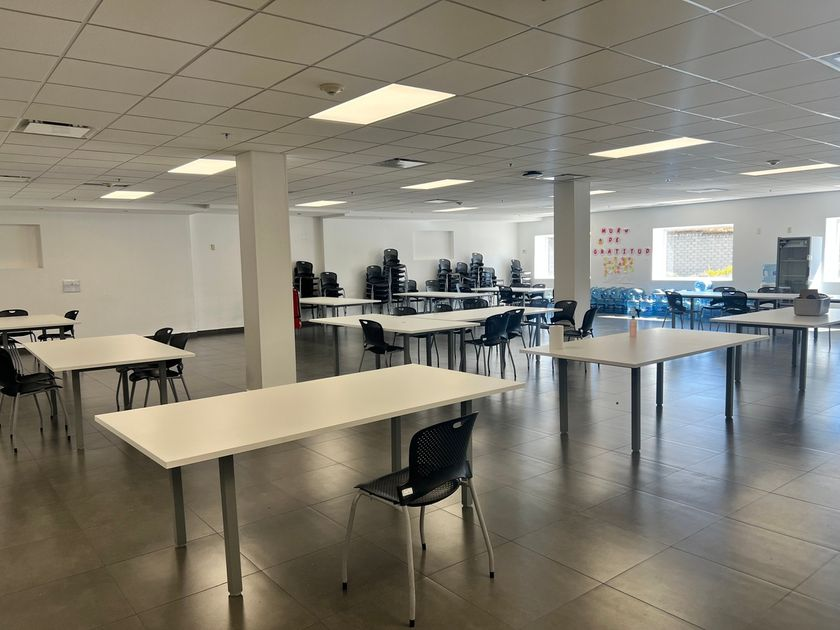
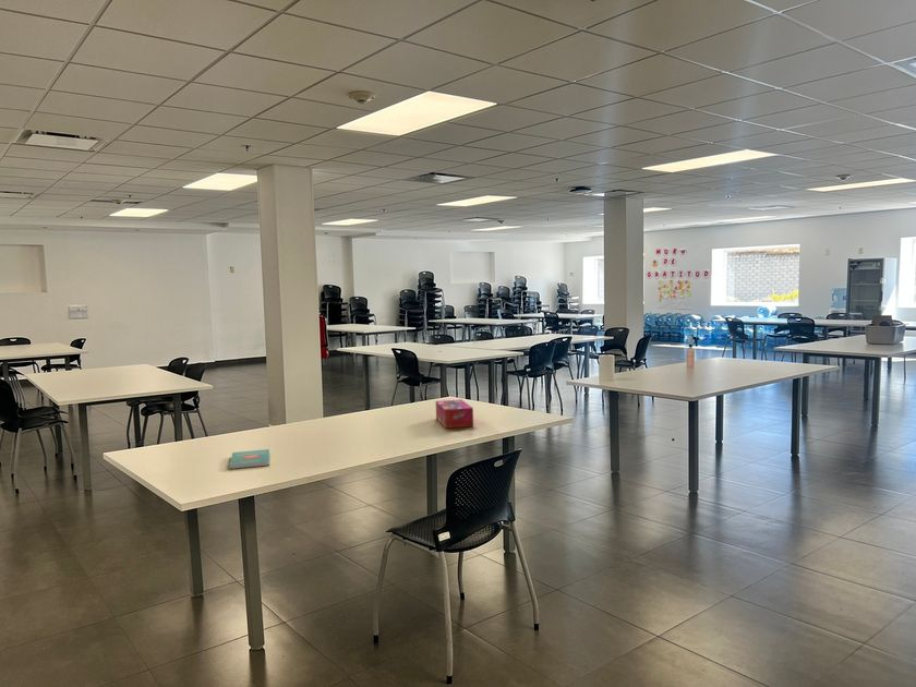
+ book [228,448,270,470]
+ tissue box [435,398,474,430]
